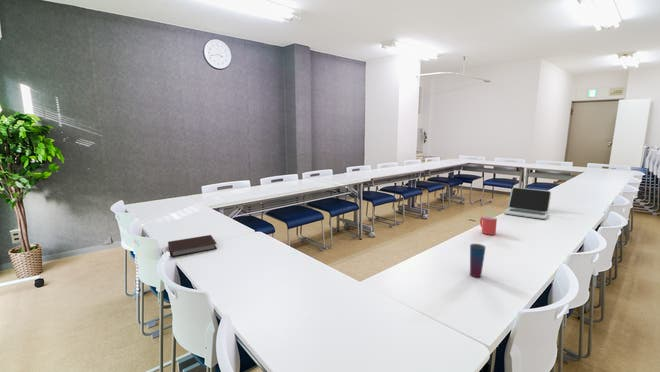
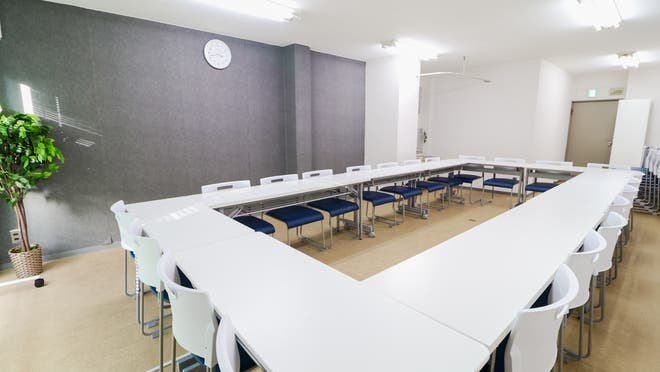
- laptop [503,187,552,220]
- cup [469,243,487,278]
- notebook [167,234,218,258]
- mug [479,215,498,236]
